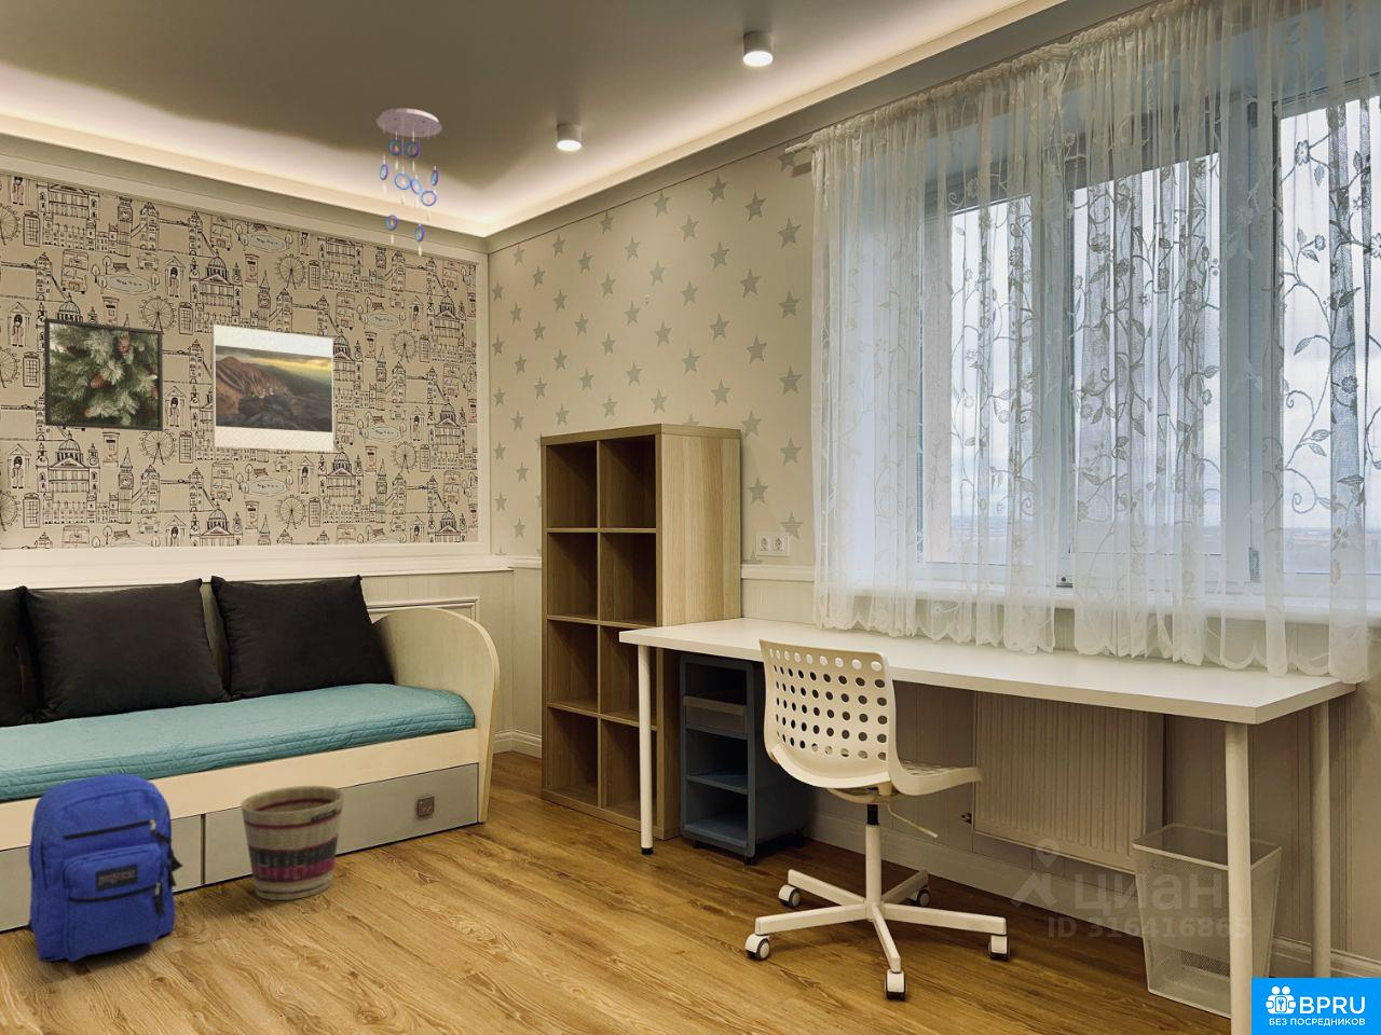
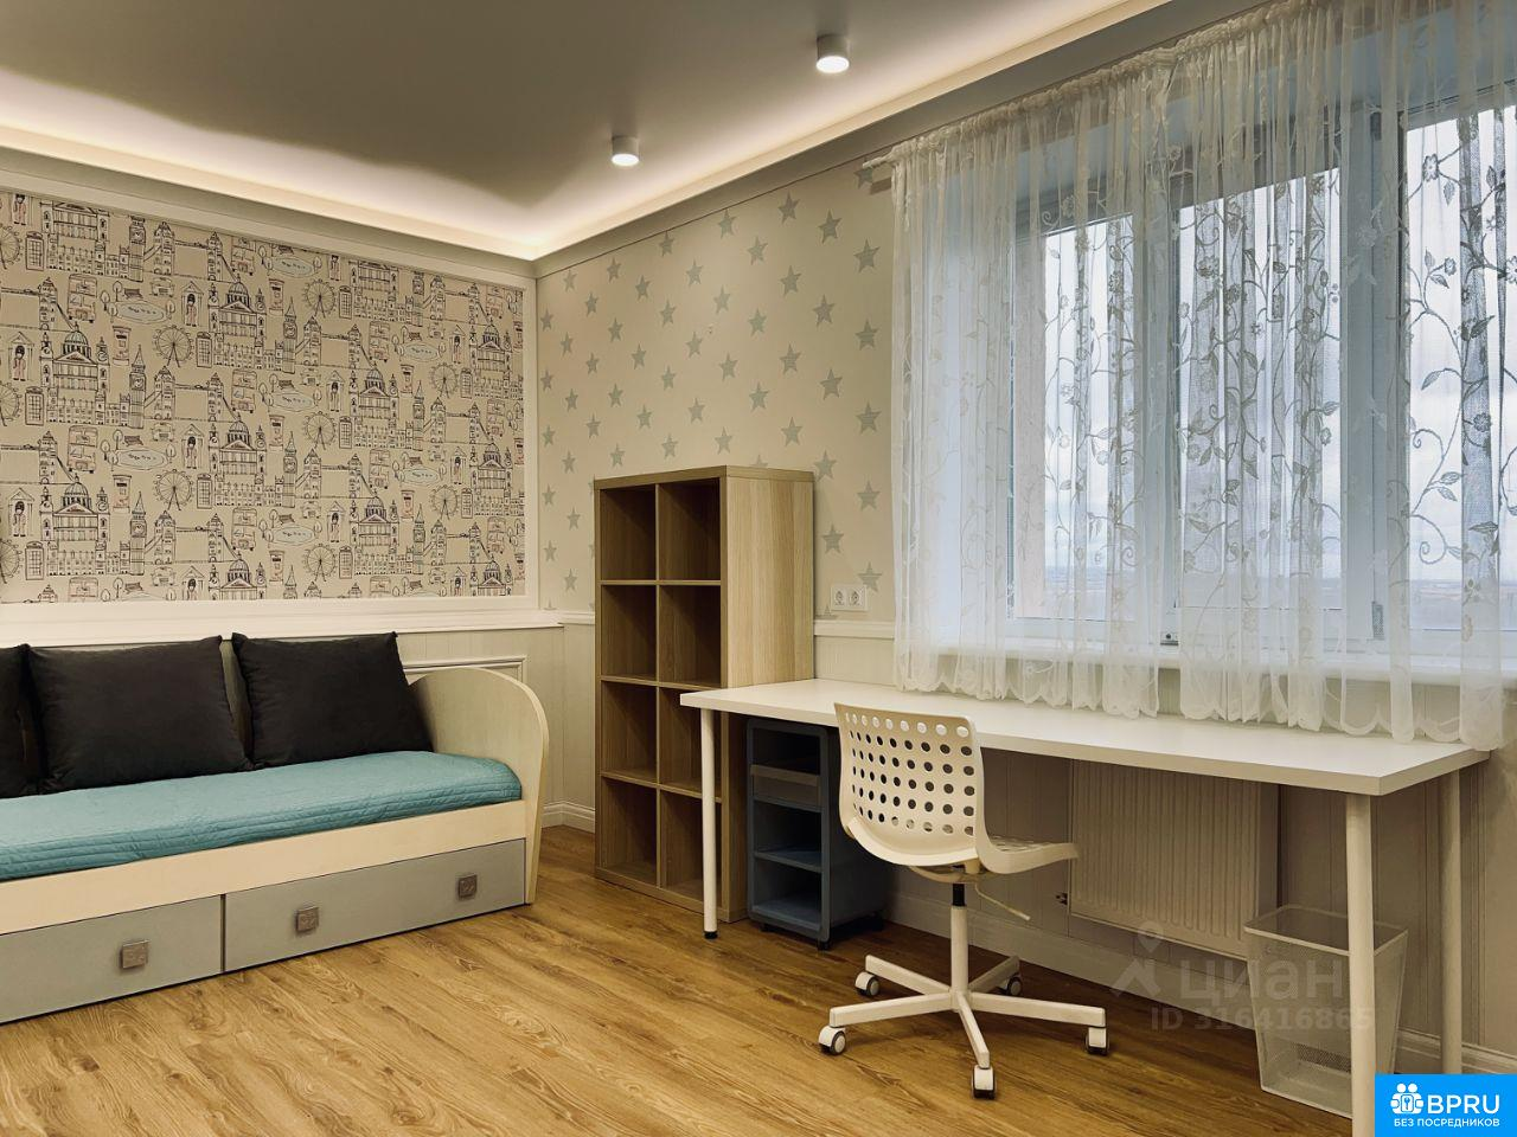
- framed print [43,317,164,433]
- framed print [210,323,335,452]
- ceiling mobile [375,108,444,258]
- backpack [24,773,184,963]
- basket [239,785,346,901]
